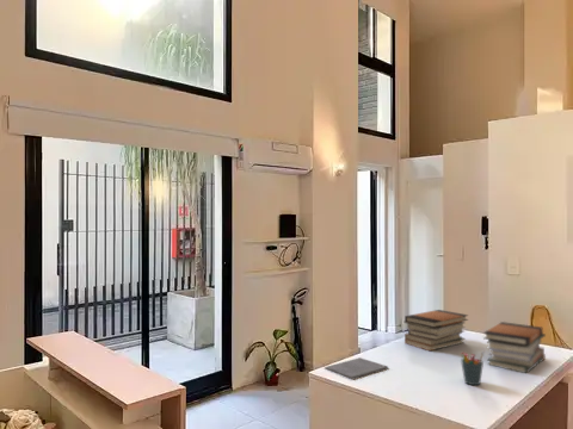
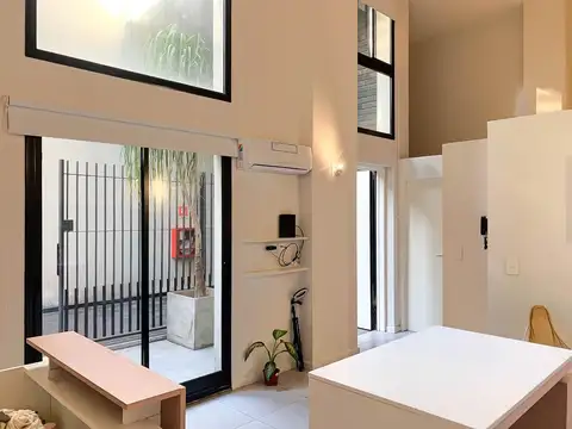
- notepad [324,356,389,380]
- book stack [482,321,547,374]
- pen holder [460,350,485,386]
- book stack [403,309,469,352]
